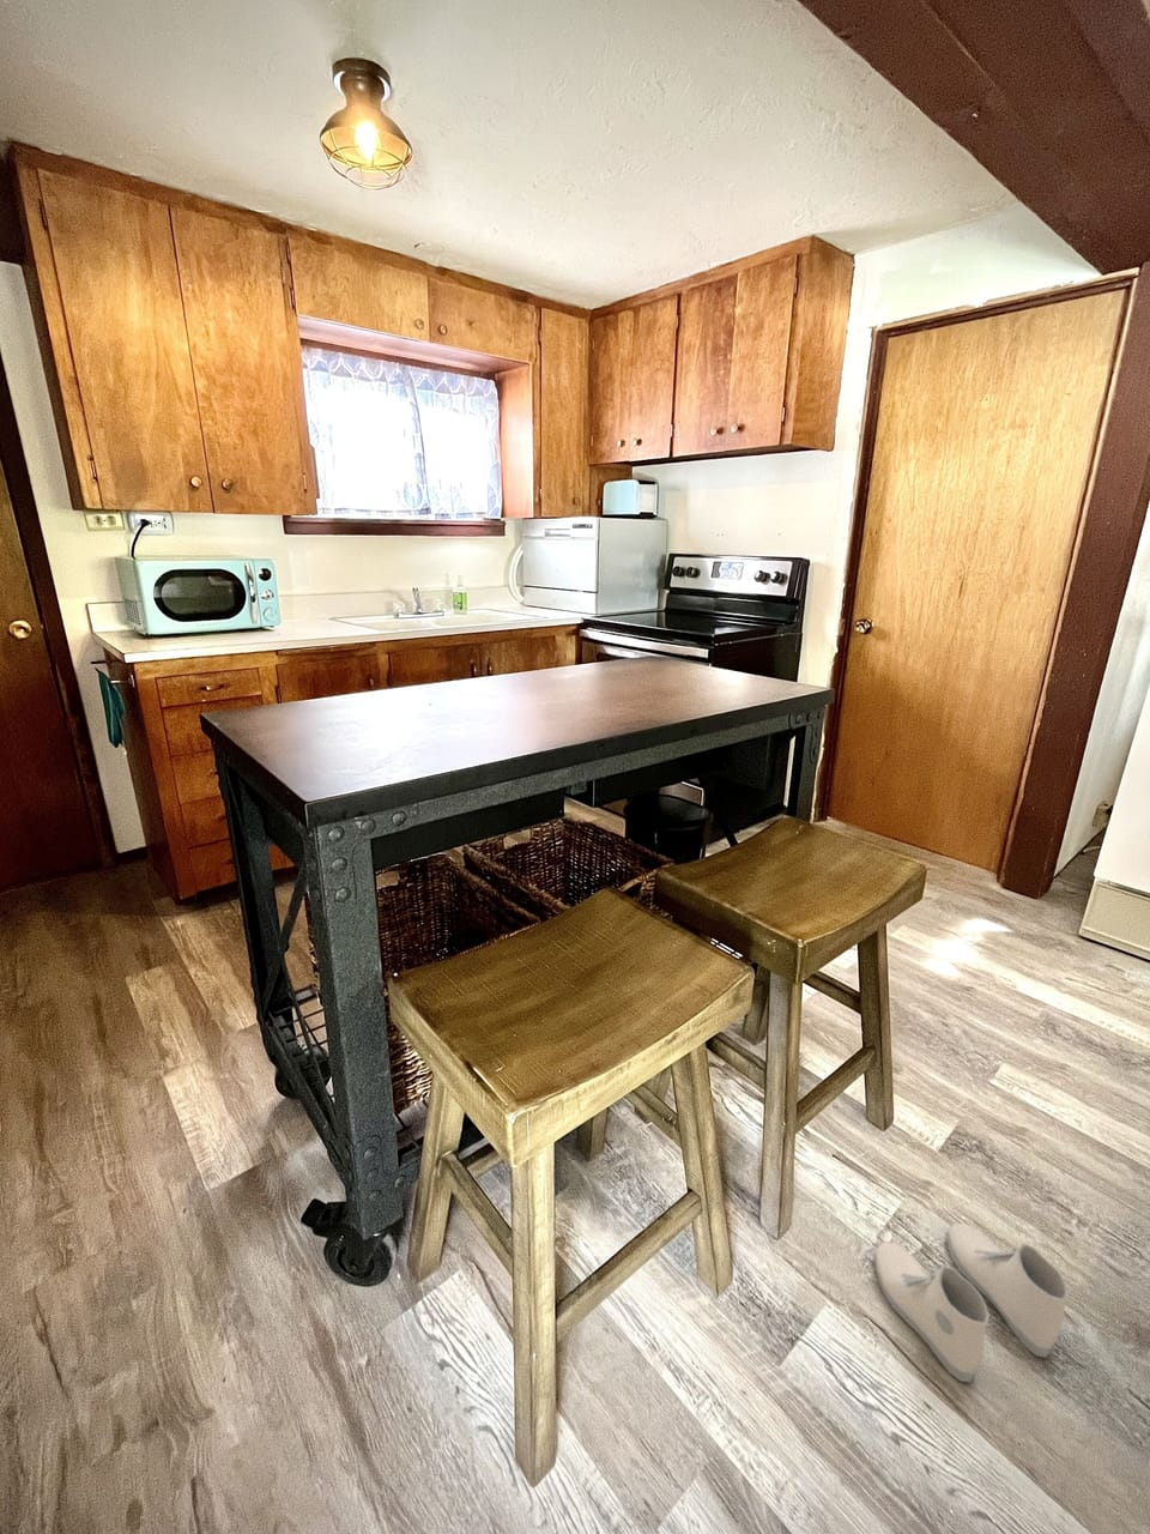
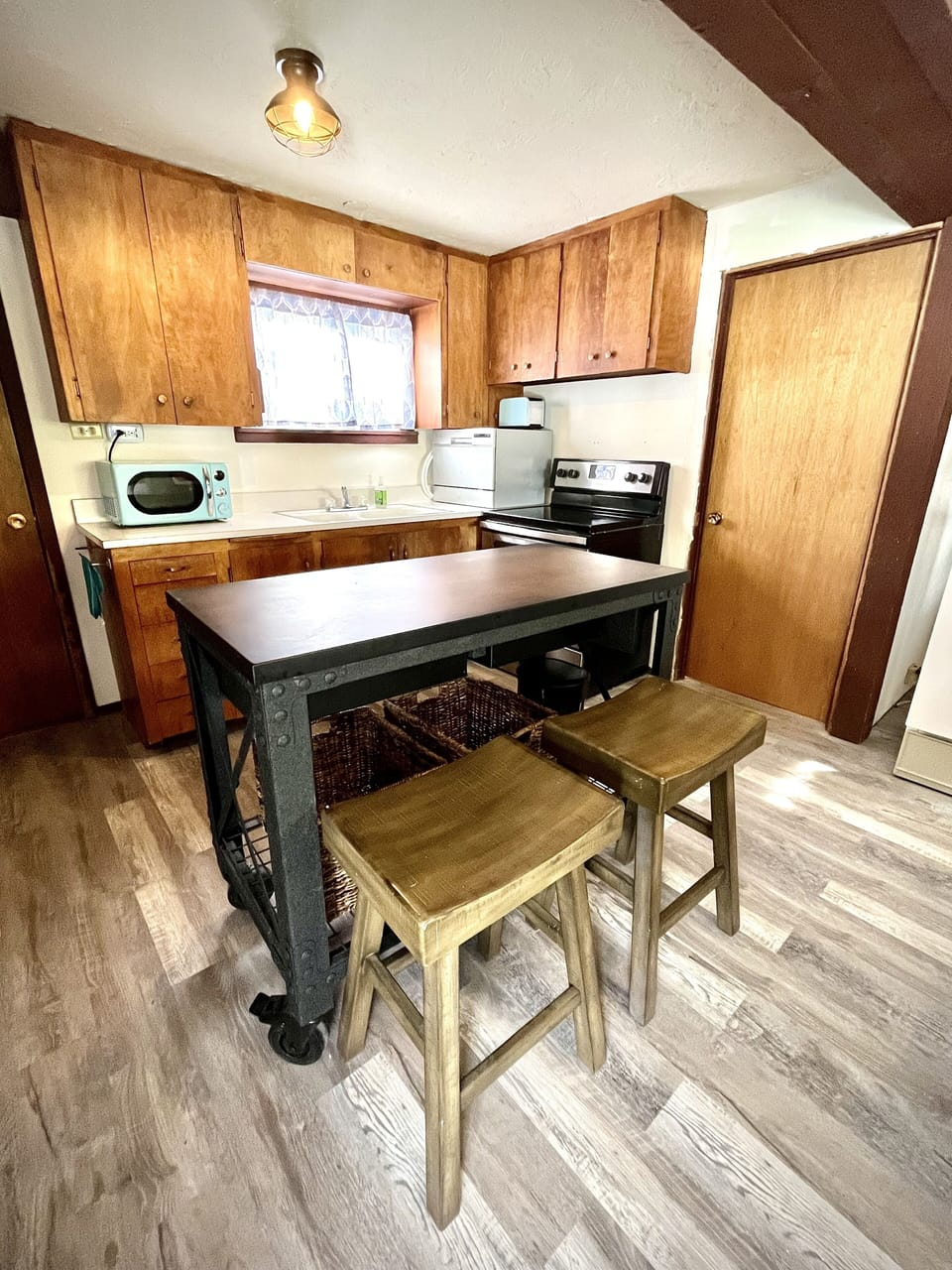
- boots [872,1222,1070,1384]
